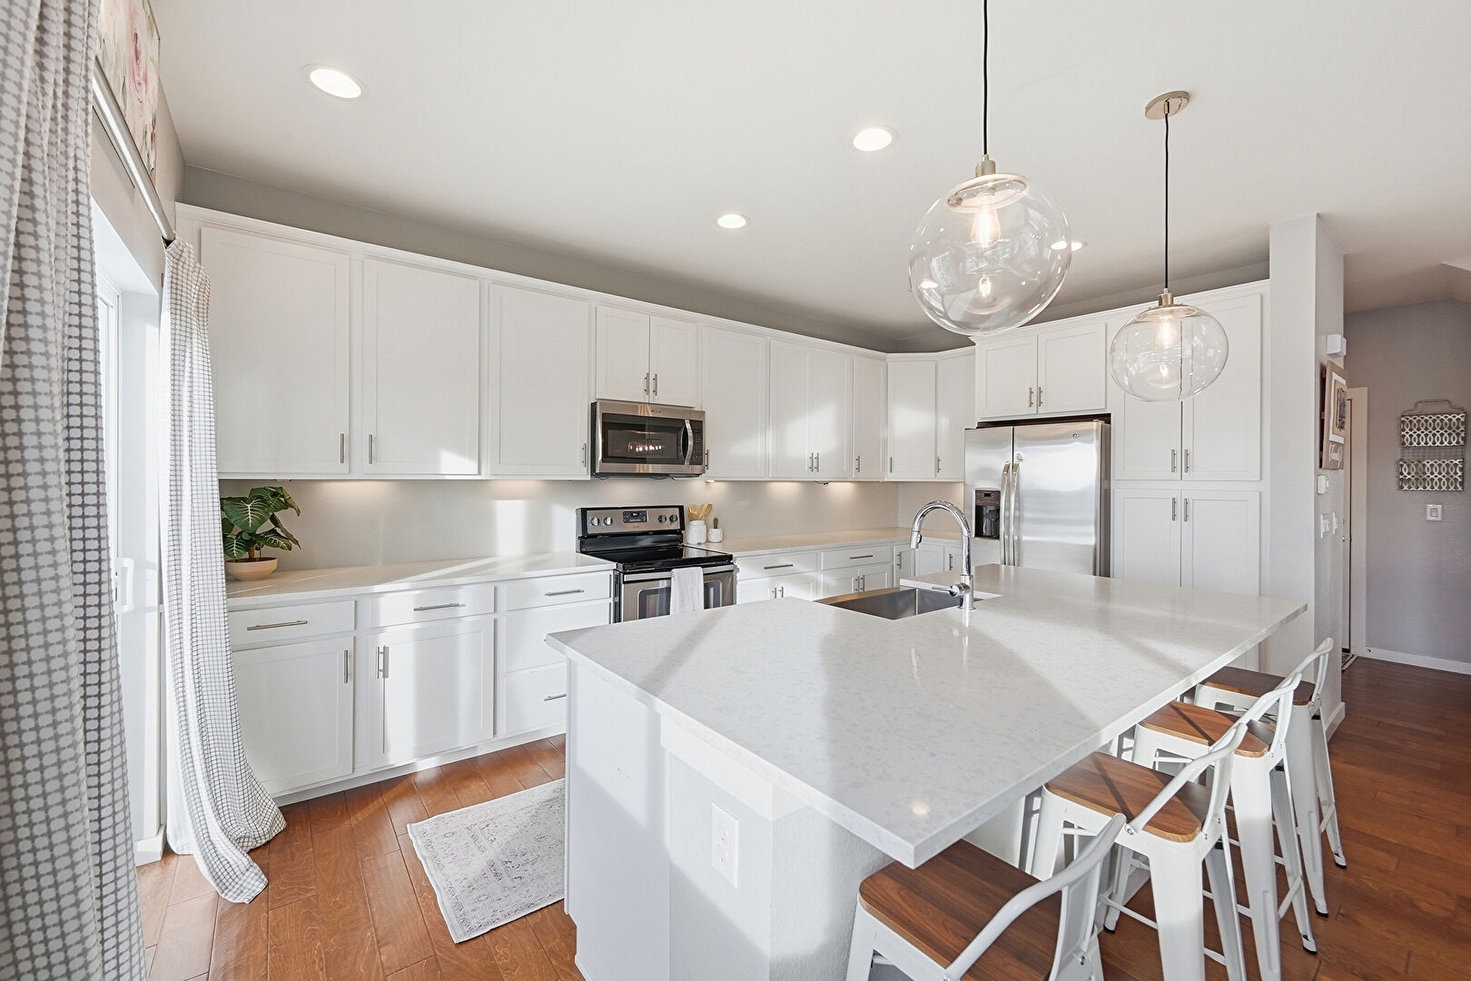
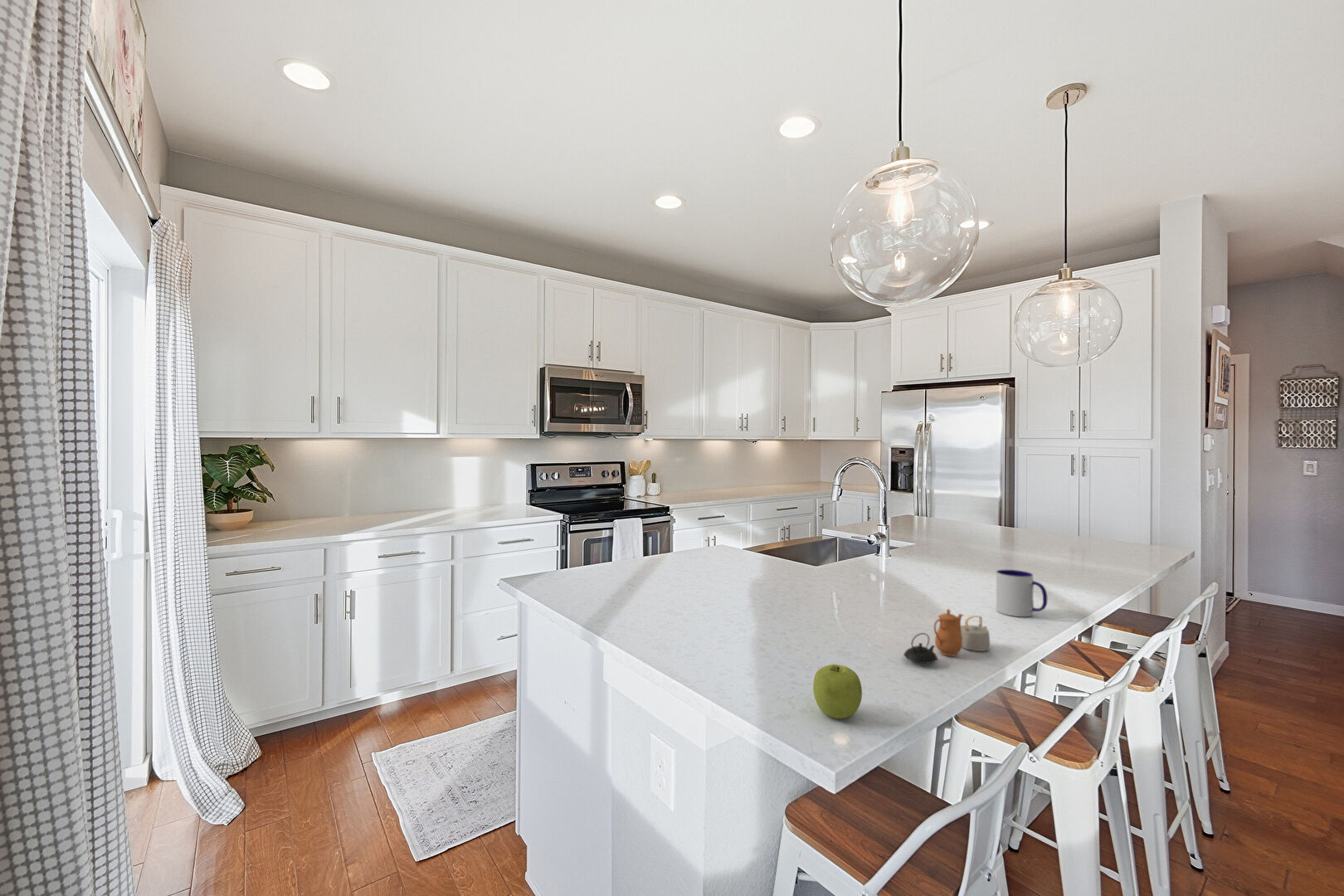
+ fruit [812,664,863,720]
+ mug [996,569,1048,617]
+ teapot [903,608,991,665]
